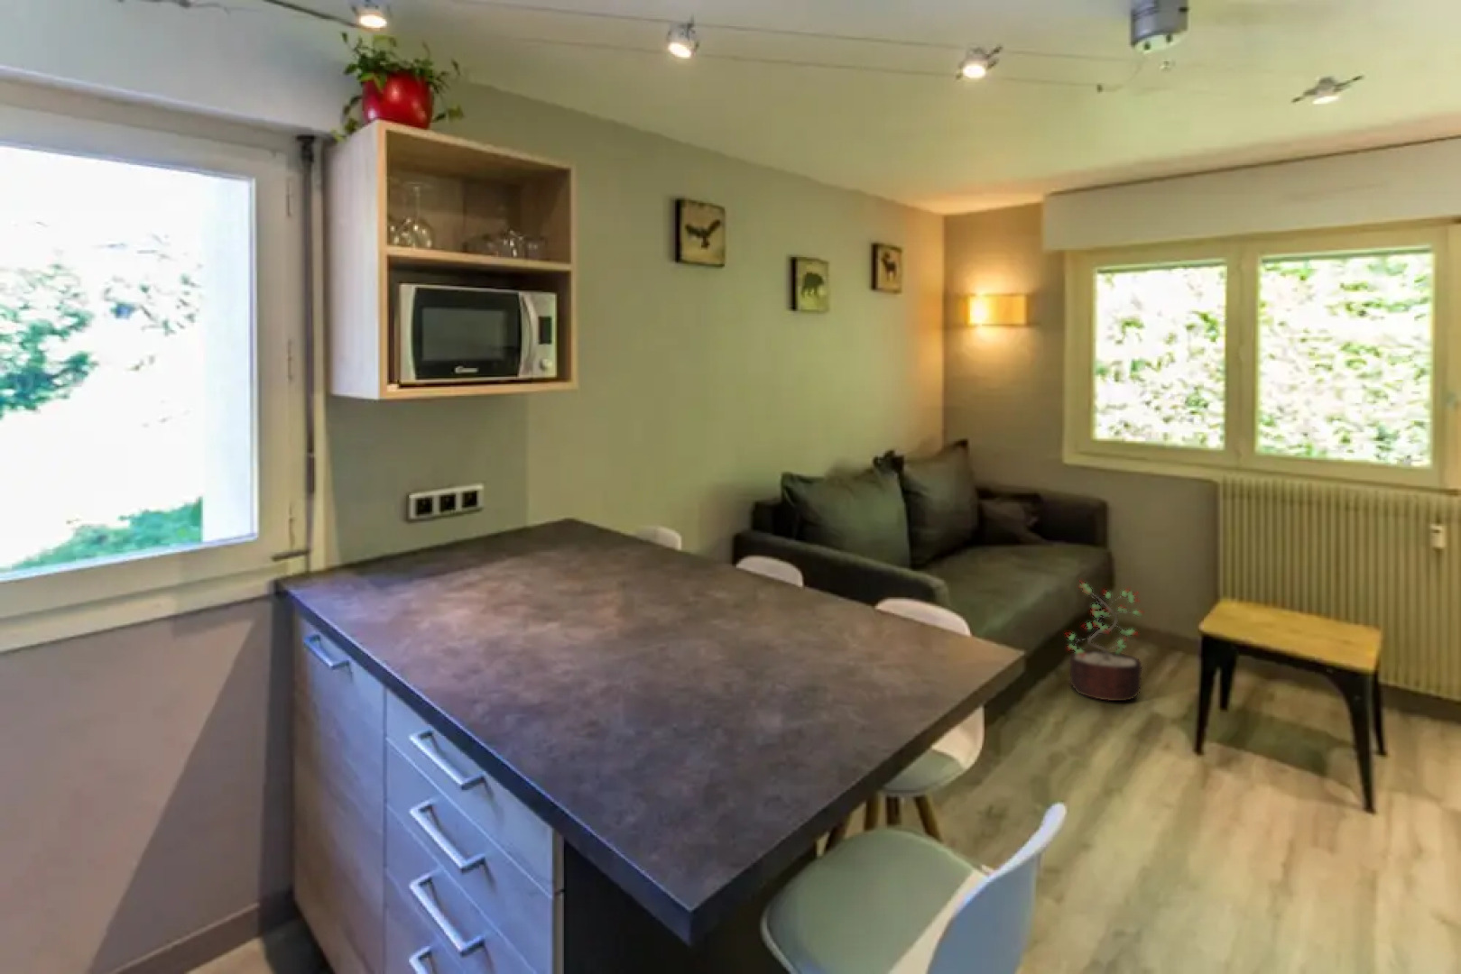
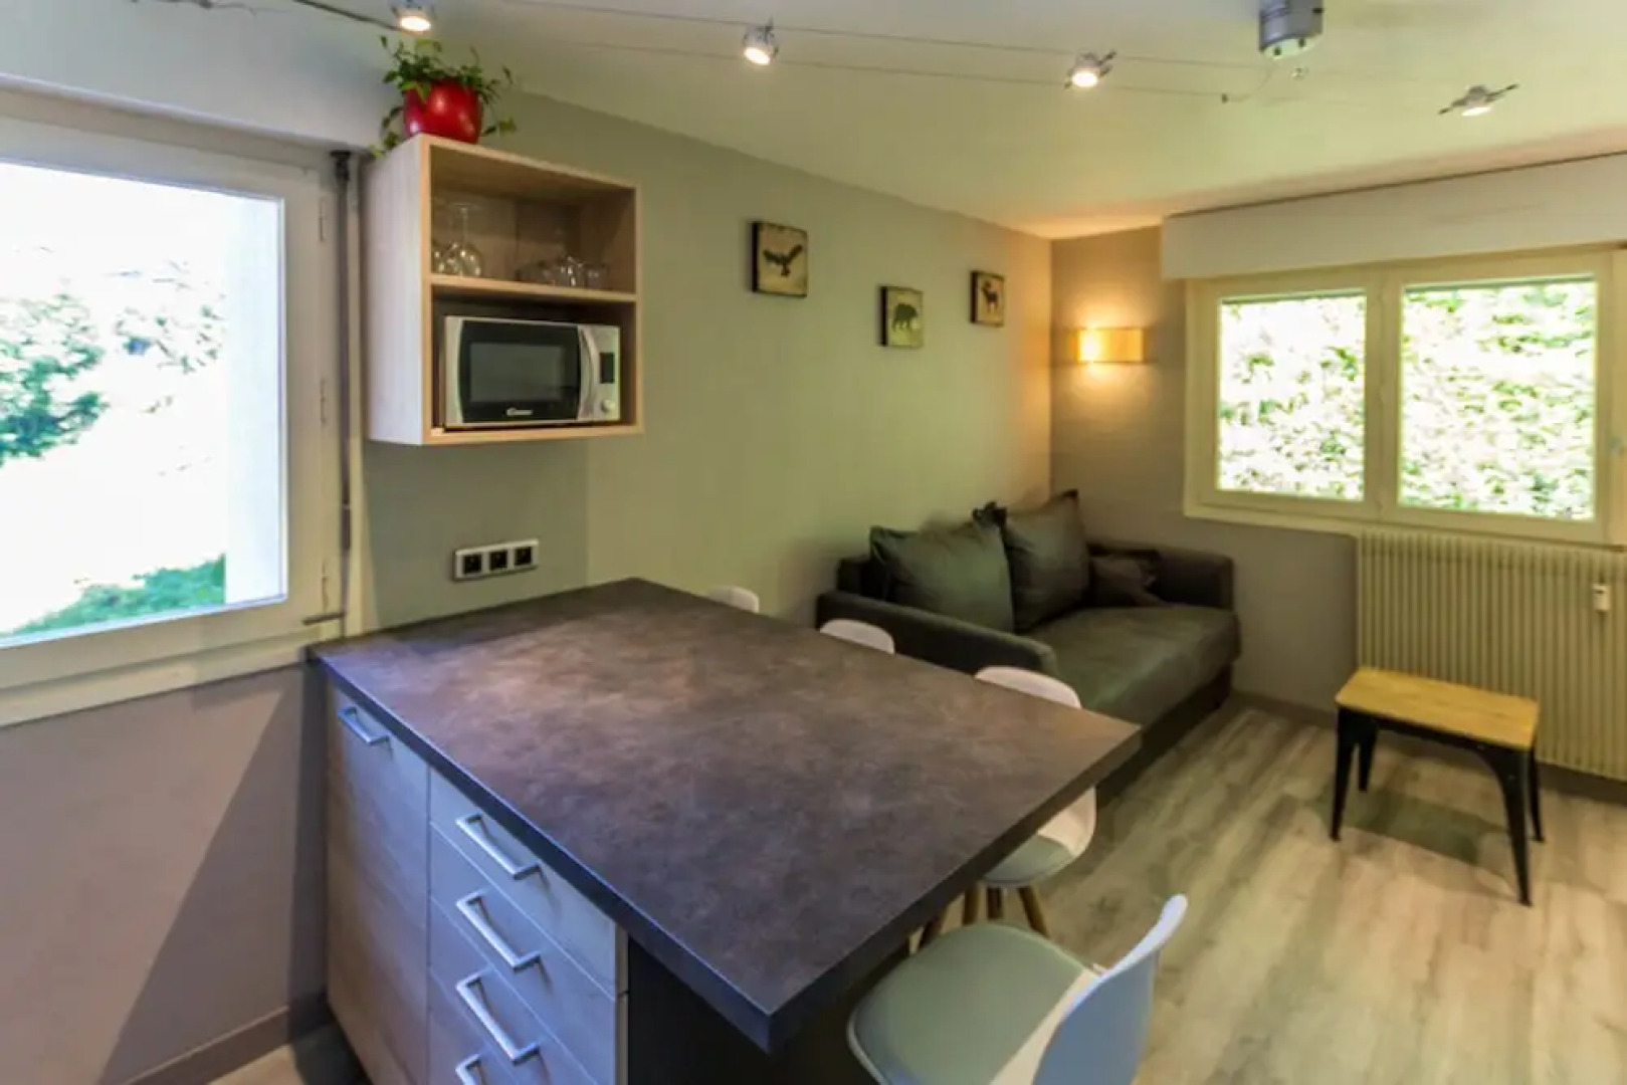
- decorative plant [1064,578,1146,701]
